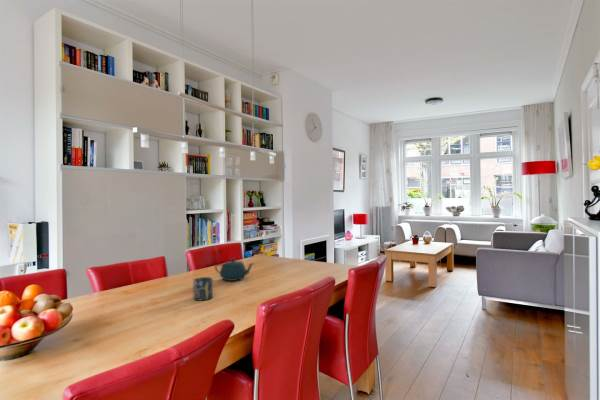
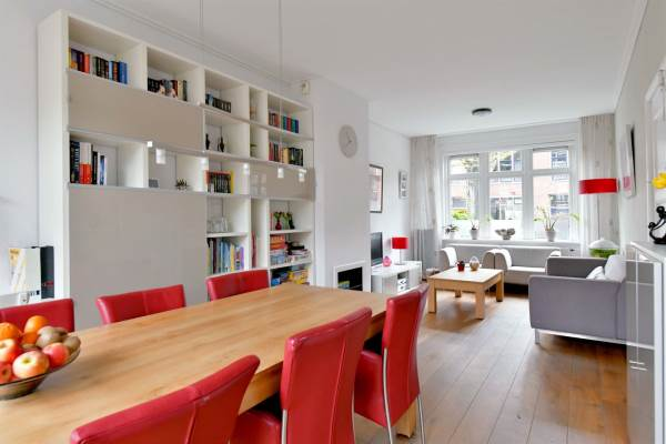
- cup [192,276,214,301]
- teapot [214,257,255,282]
